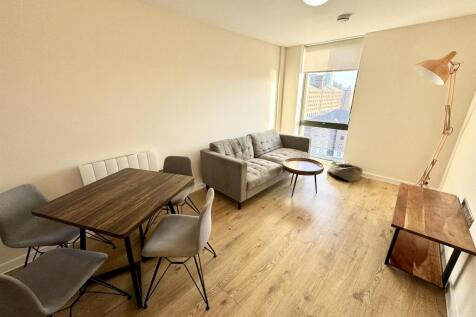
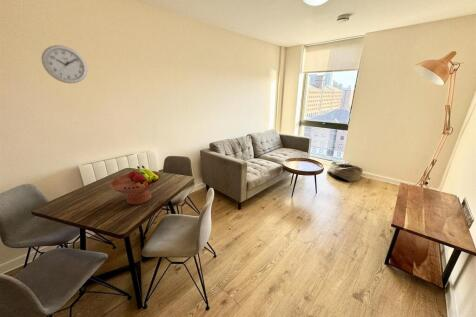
+ wall clock [40,44,88,84]
+ fruit bowl [108,165,162,205]
